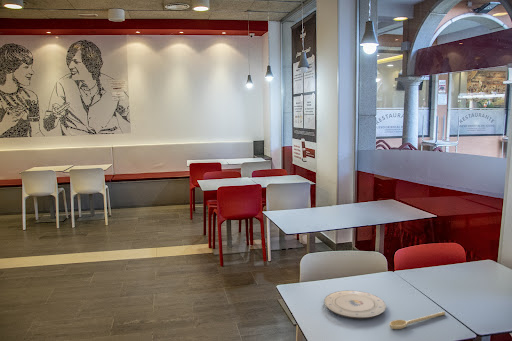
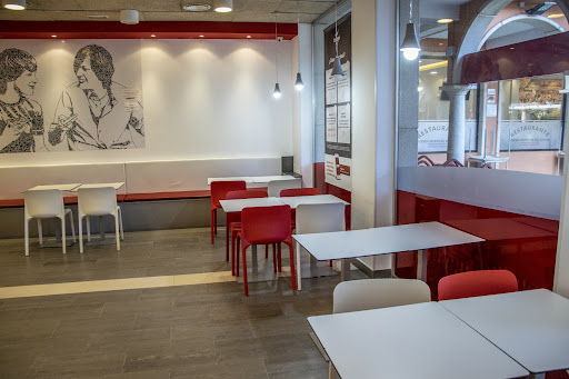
- spoon [389,311,446,330]
- plate [323,290,387,319]
